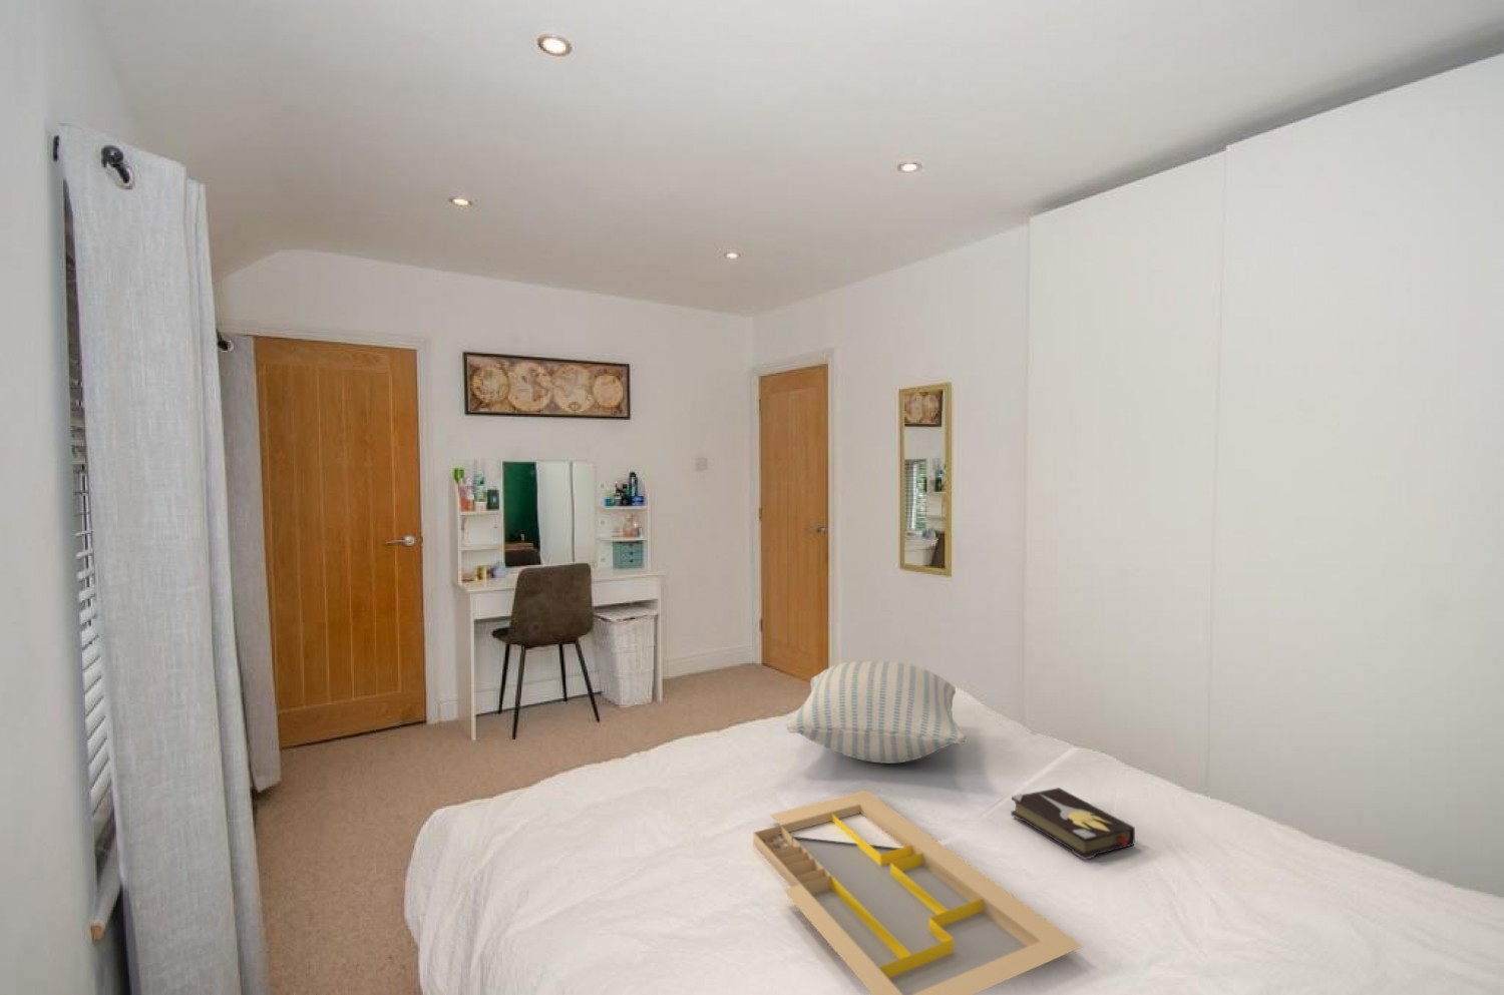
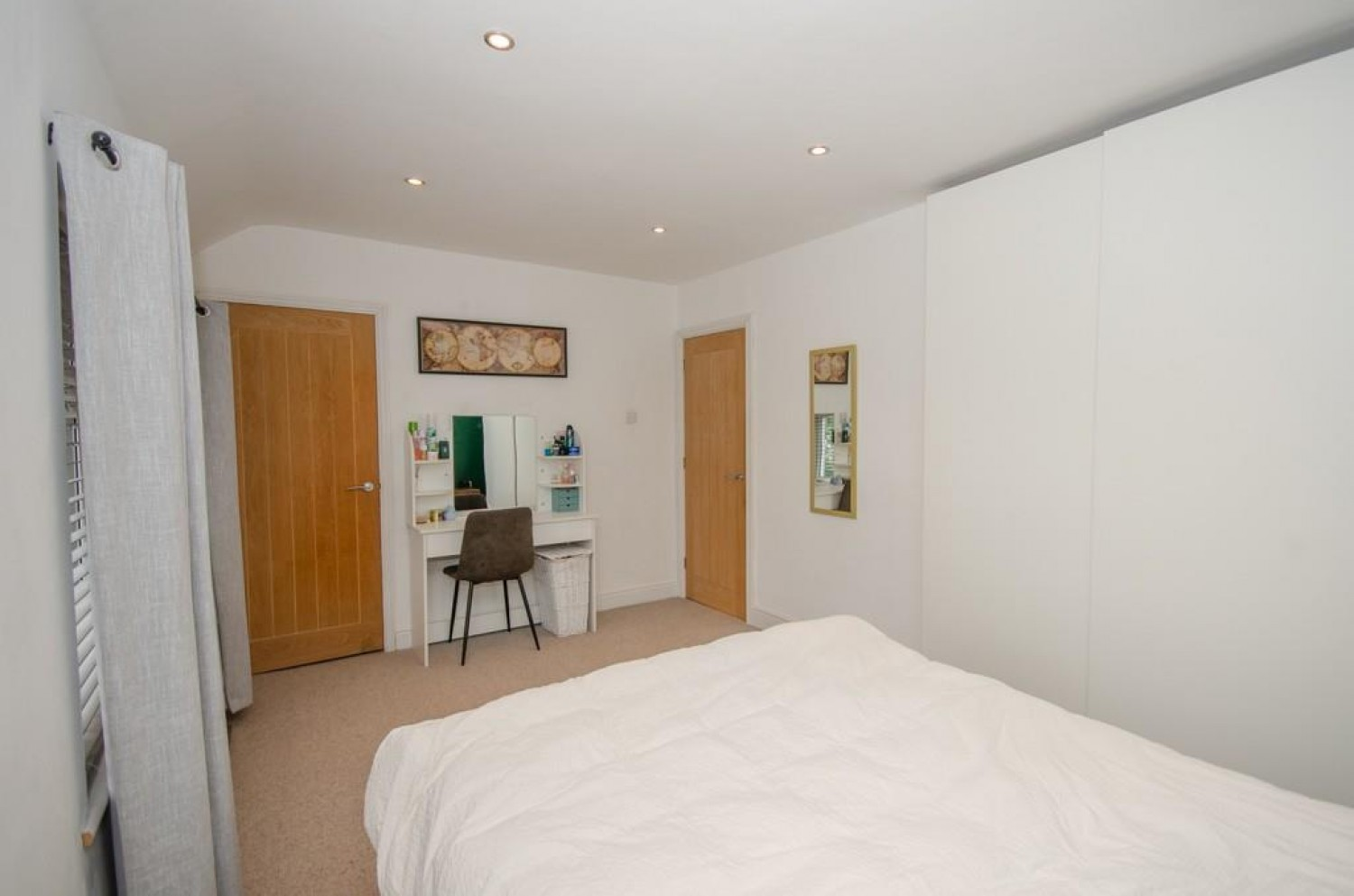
- hardback book [1010,786,1136,861]
- serving tray [752,790,1085,995]
- pillow [785,661,966,764]
